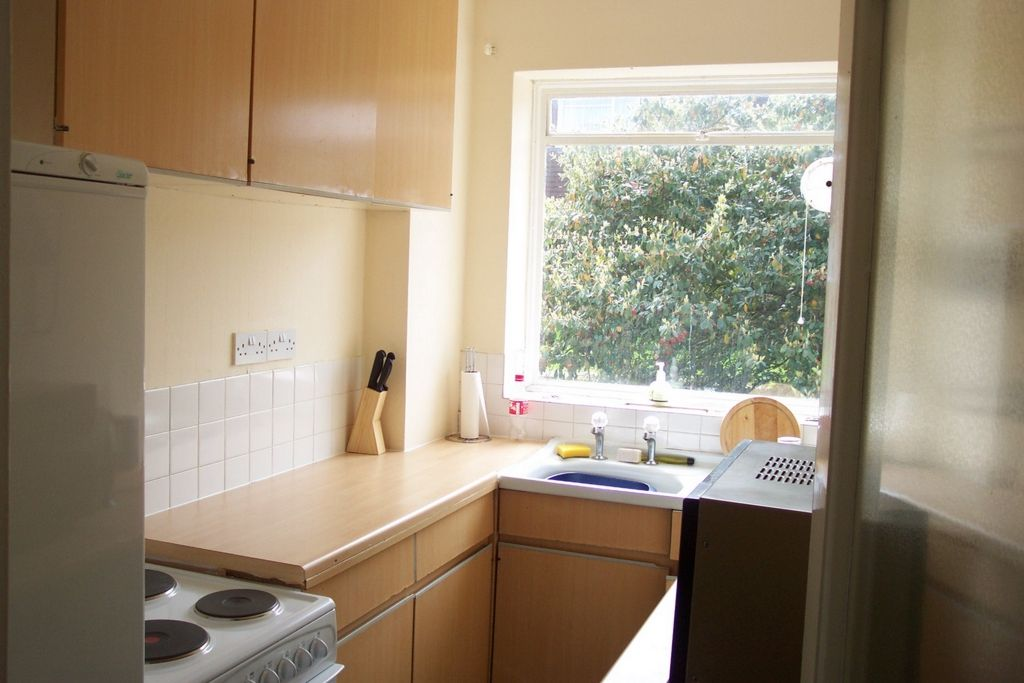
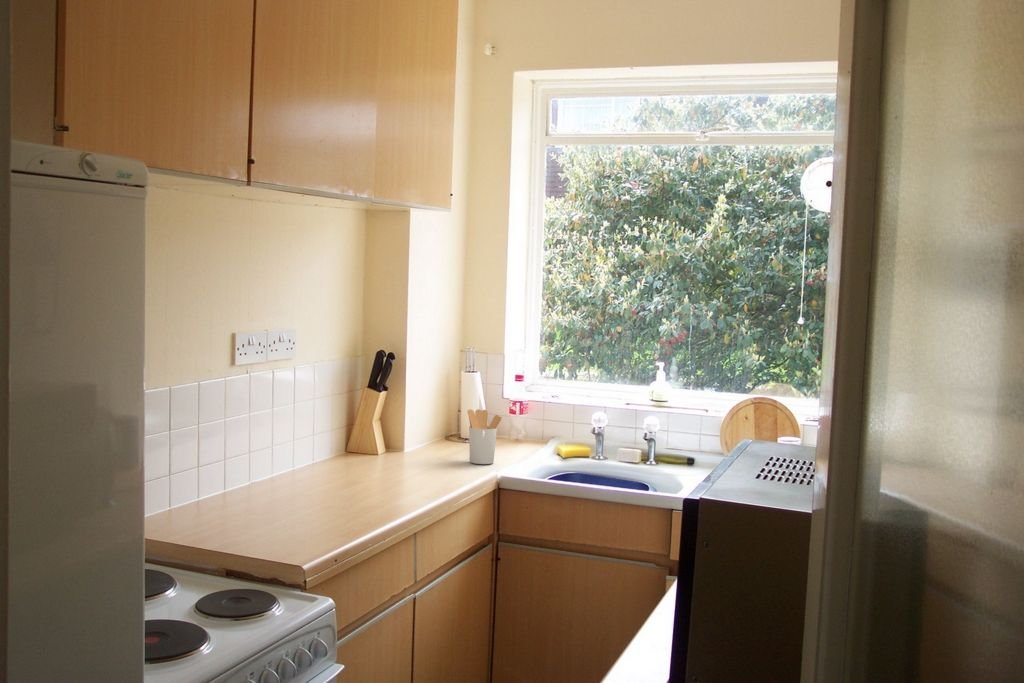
+ utensil holder [467,408,503,465]
